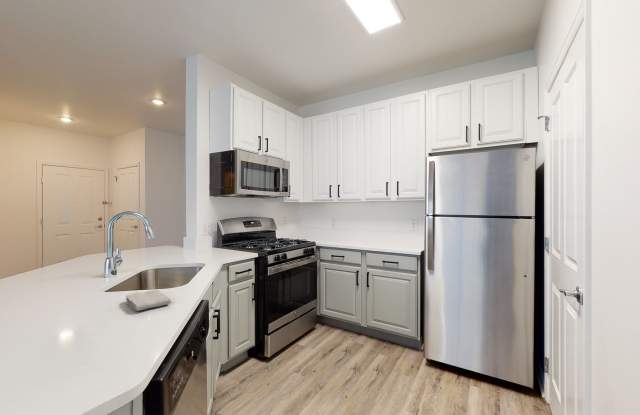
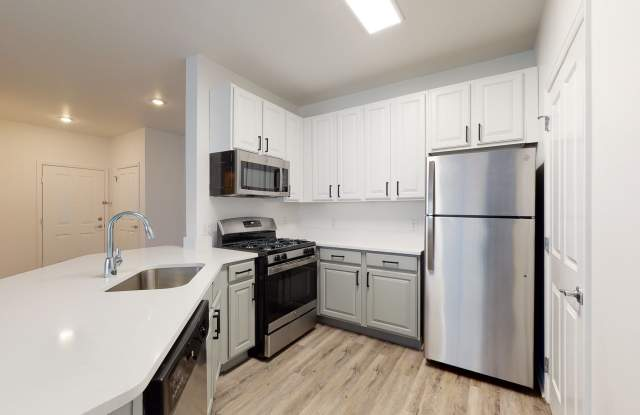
- washcloth [125,289,172,312]
